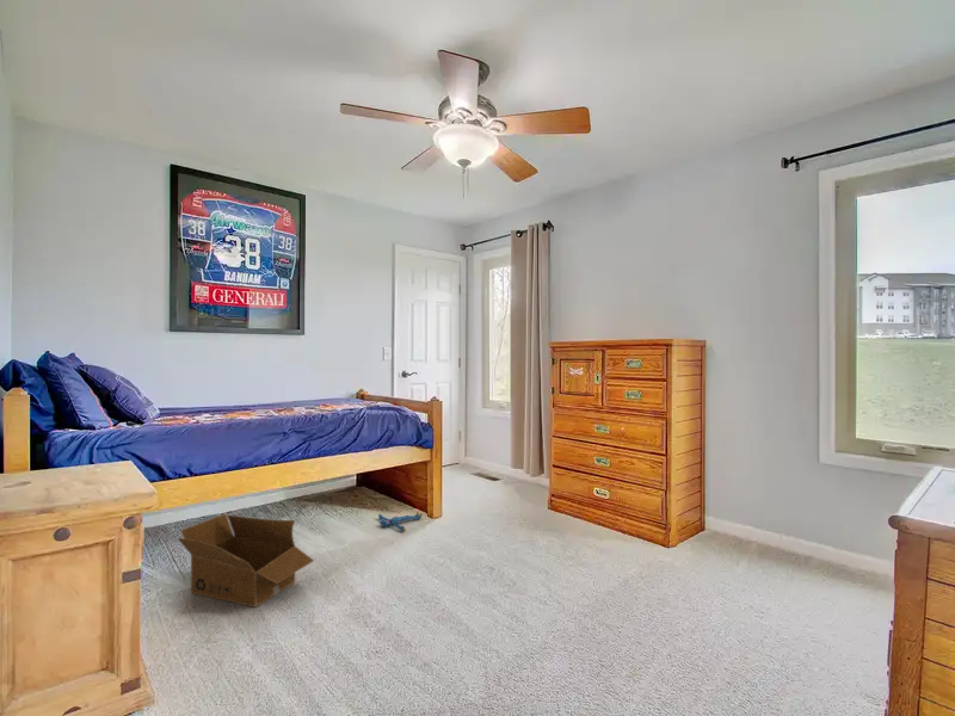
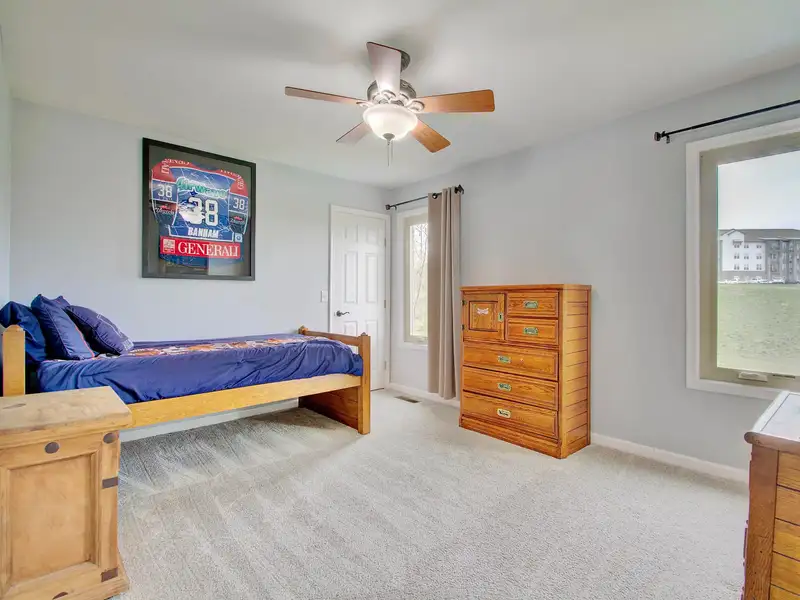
- plush toy [377,511,424,533]
- cardboard box [175,512,315,609]
